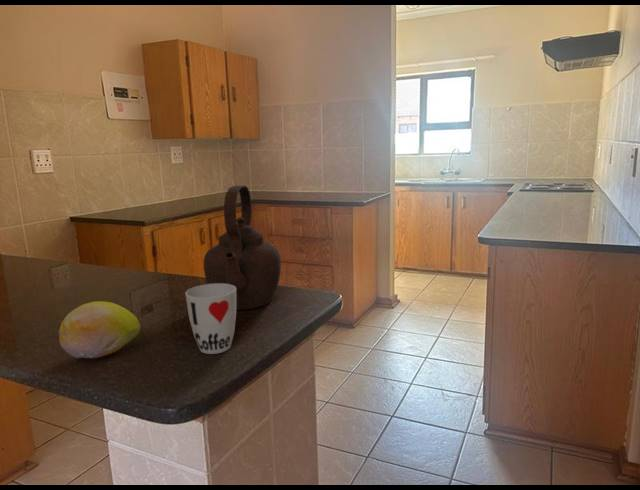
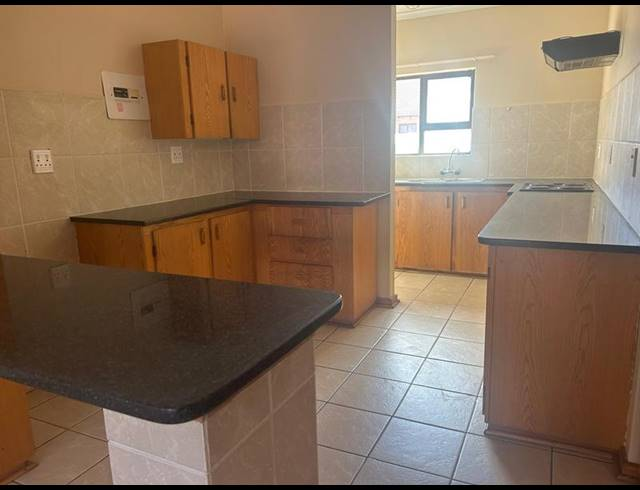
- teapot [202,185,282,311]
- cup [184,283,237,355]
- fruit [58,300,141,359]
